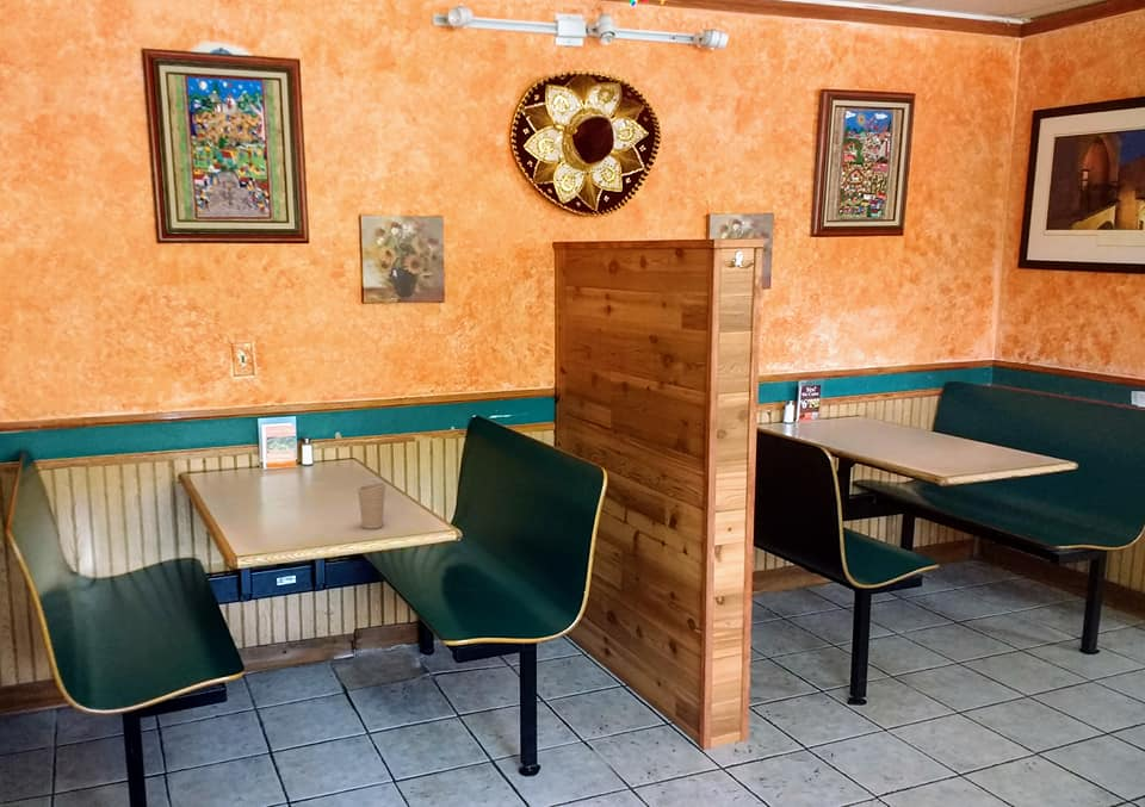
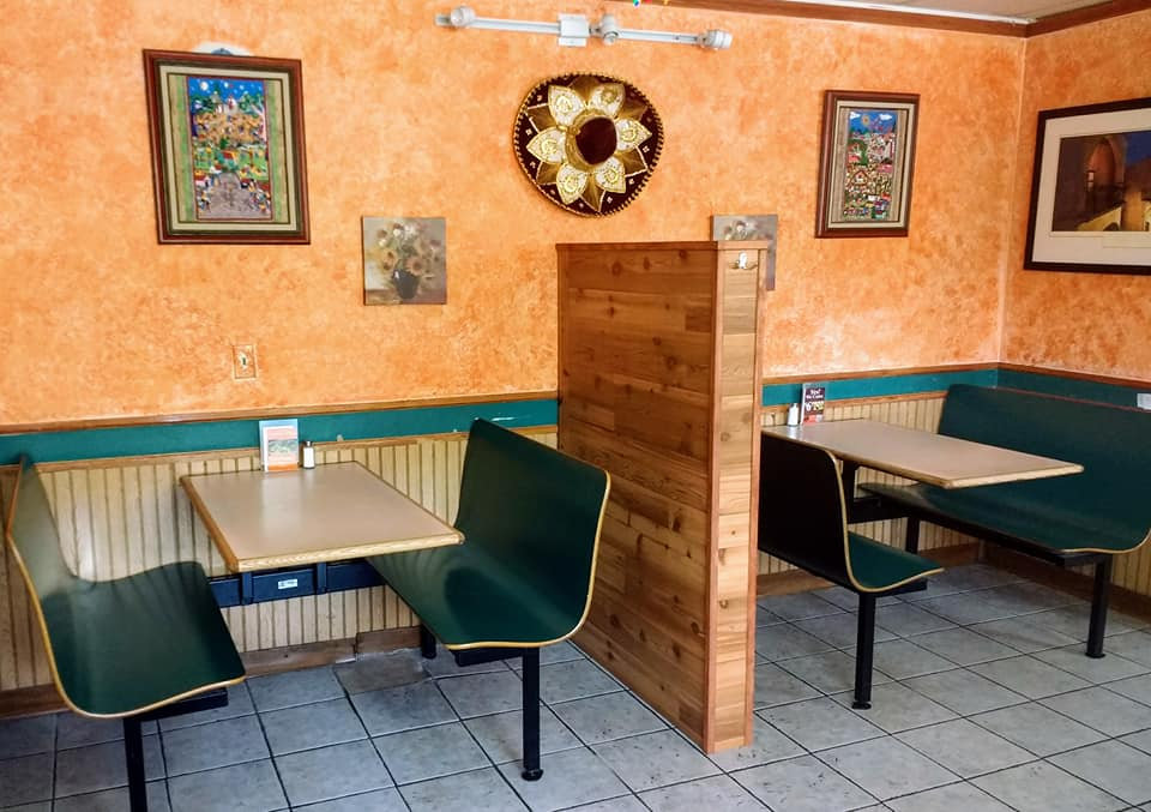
- cup [357,482,386,530]
